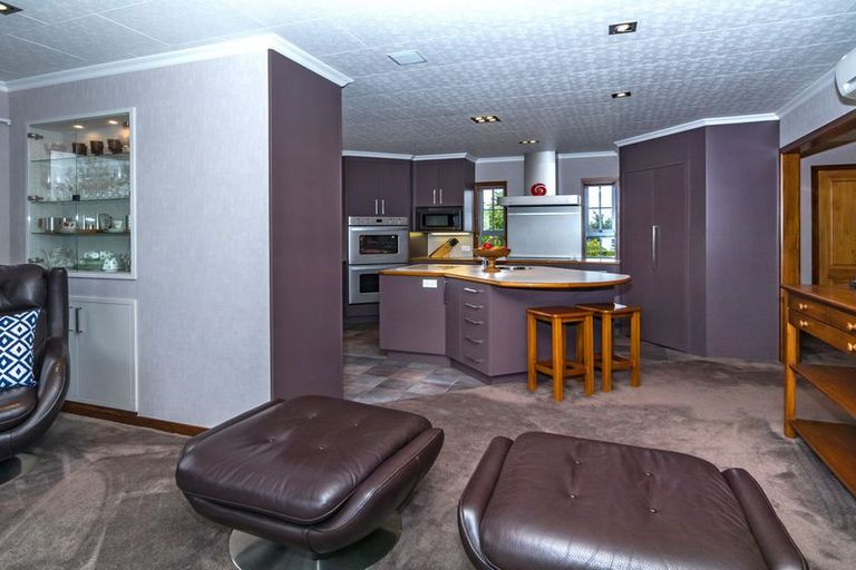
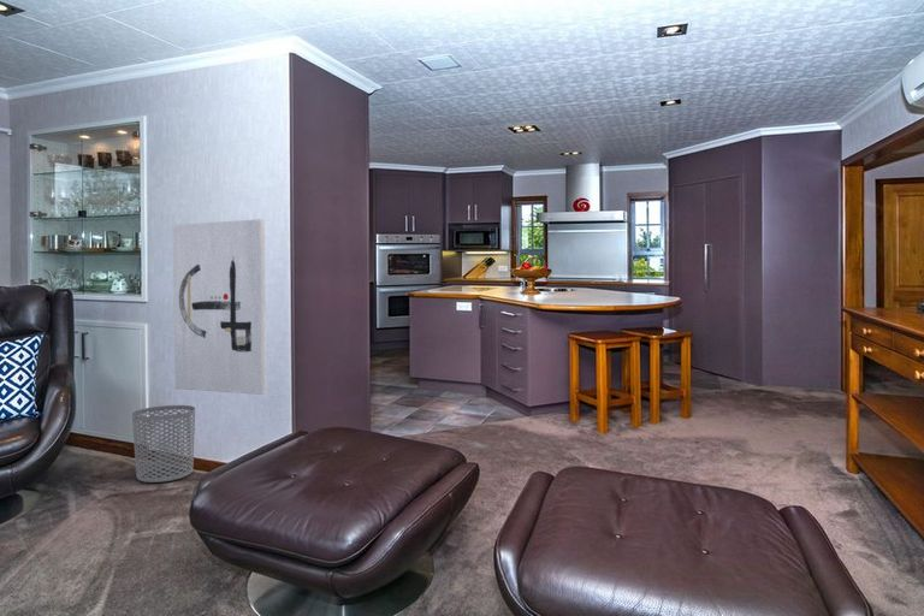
+ waste bin [131,404,196,484]
+ wall art [171,218,268,396]
